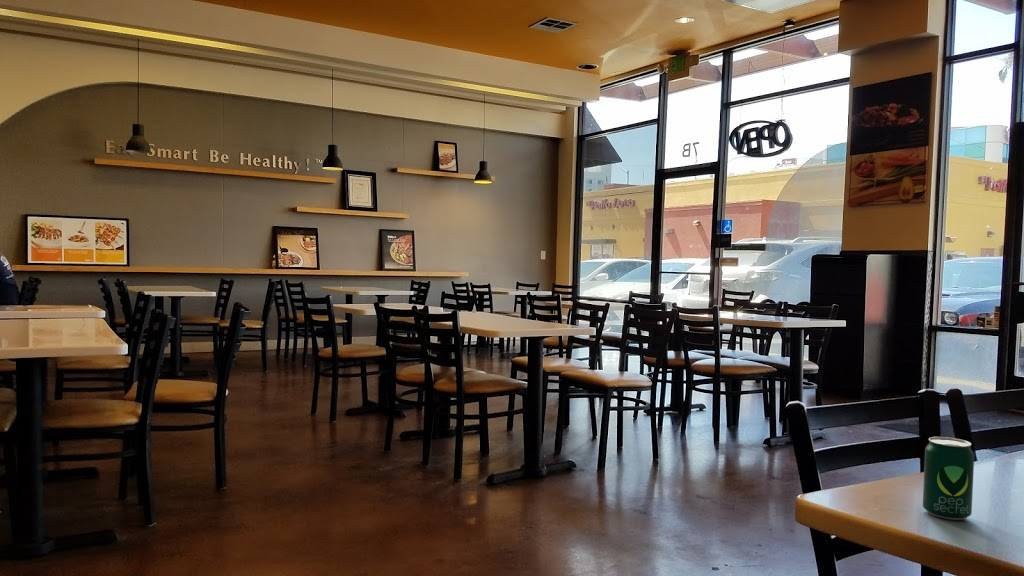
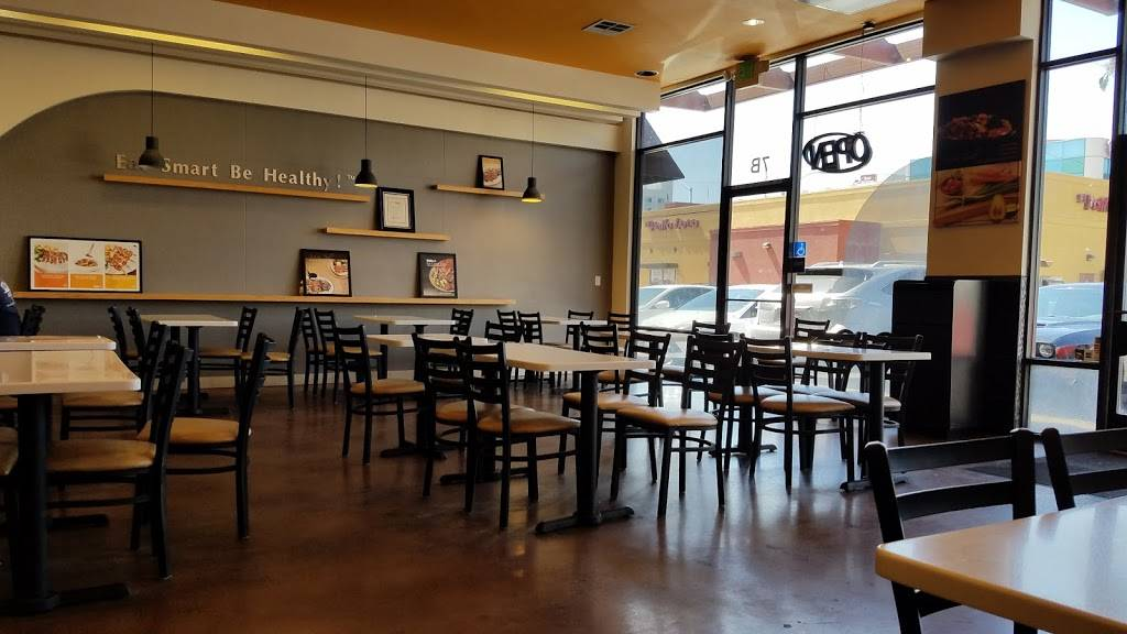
- beverage can [922,436,975,521]
